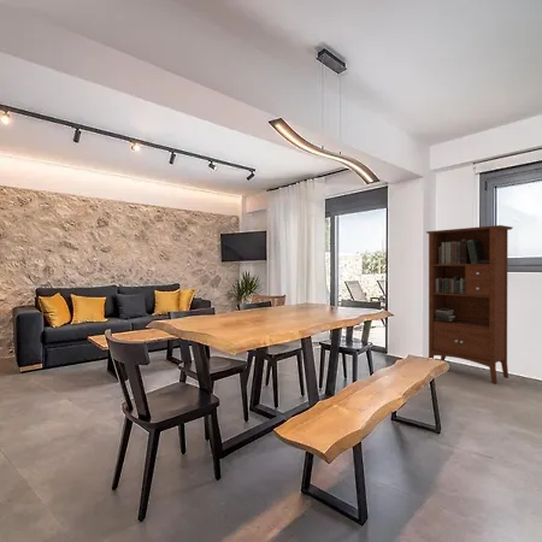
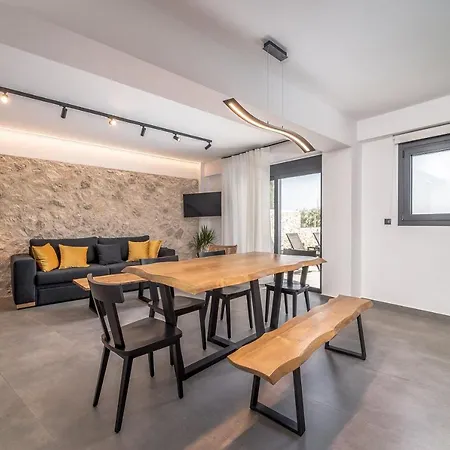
- bookcase [425,224,513,385]
